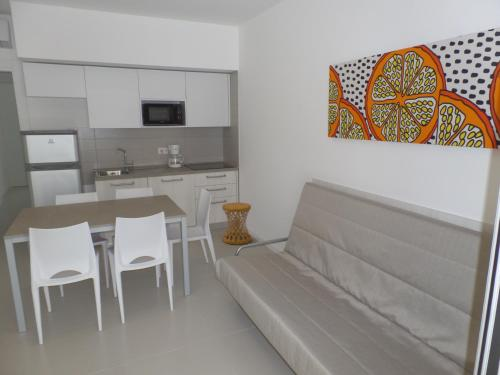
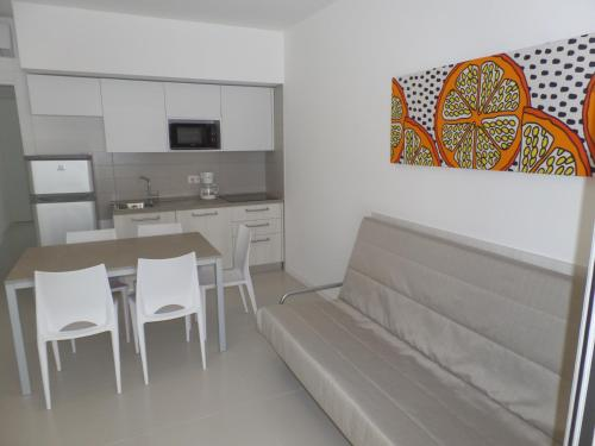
- side table [221,202,252,245]
